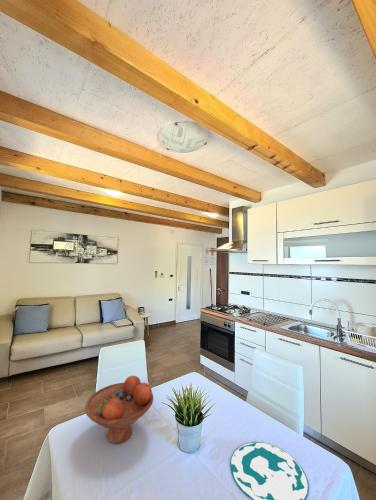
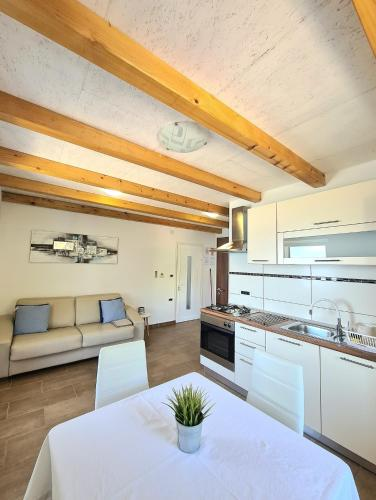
- plate [229,441,310,500]
- fruit bowl [84,375,154,444]
